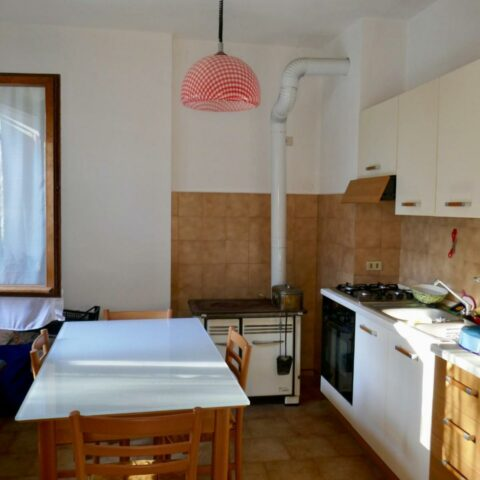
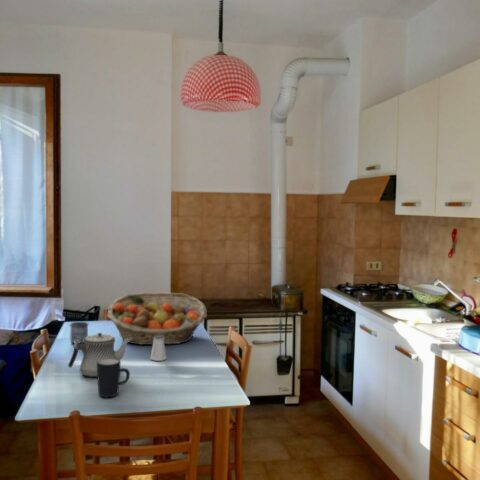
+ mug [69,321,90,344]
+ fruit basket [107,292,208,346]
+ teapot [67,332,132,378]
+ saltshaker [149,335,168,362]
+ mug [97,359,131,398]
